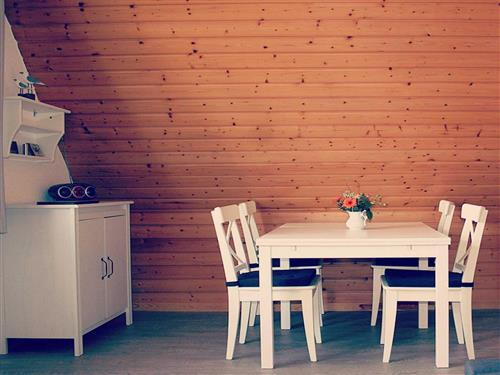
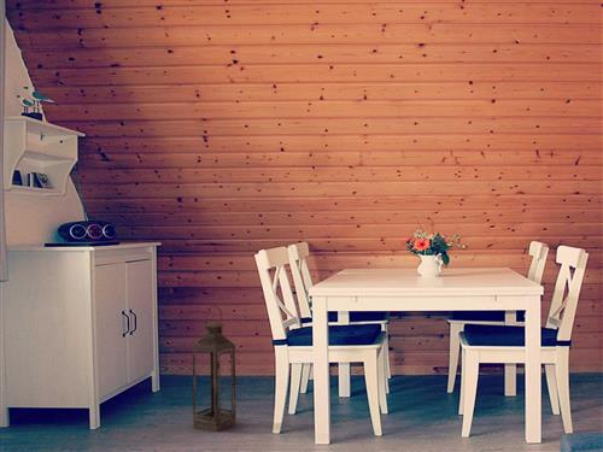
+ lantern [192,305,238,433]
